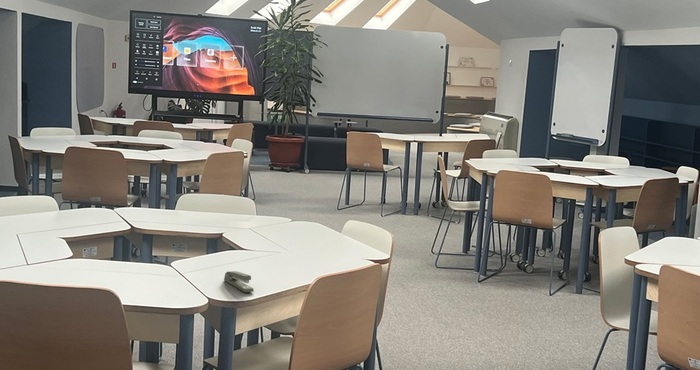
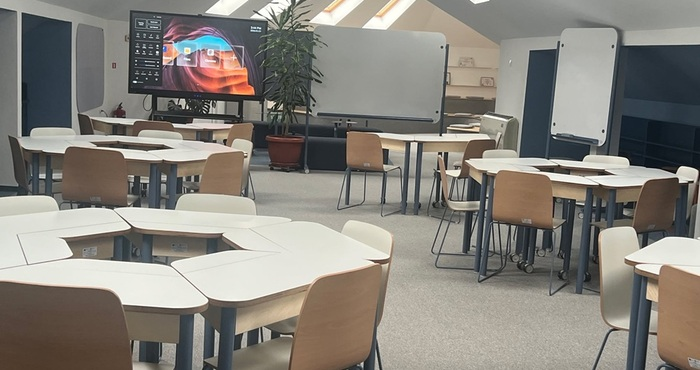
- stapler [223,270,255,293]
